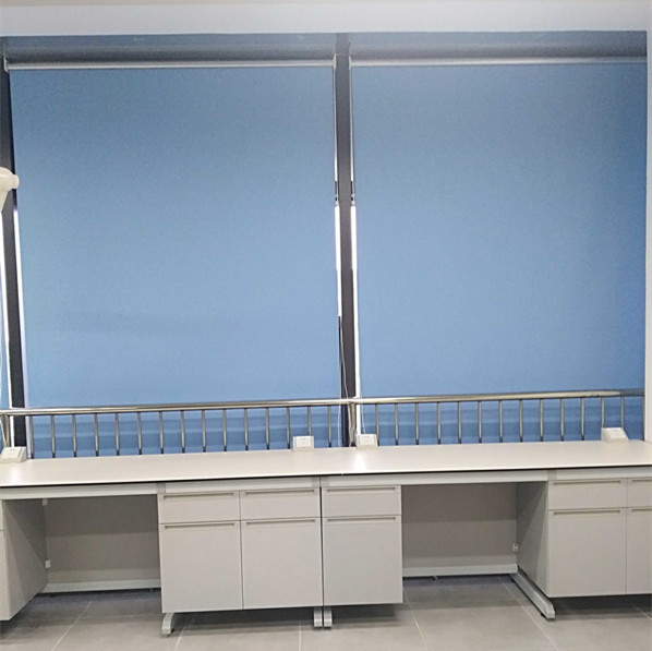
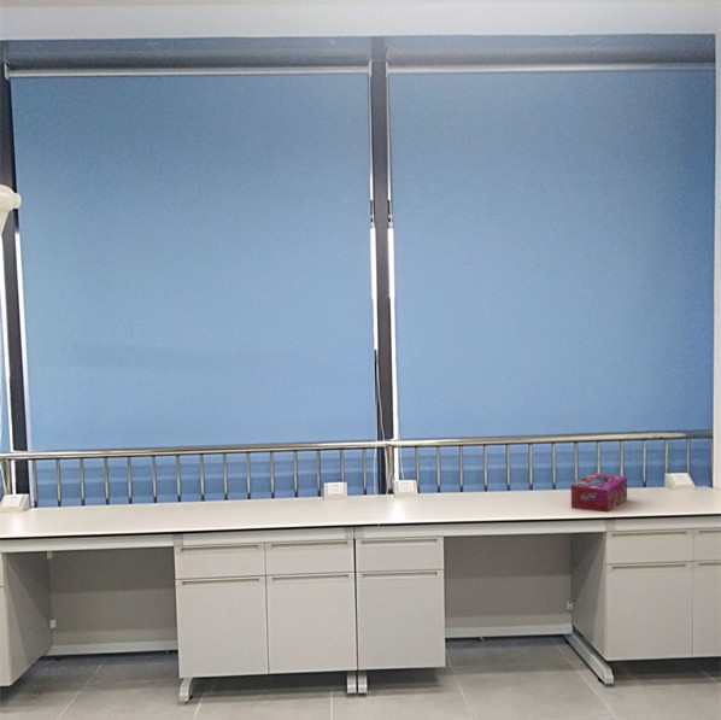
+ tissue box [570,472,628,514]
